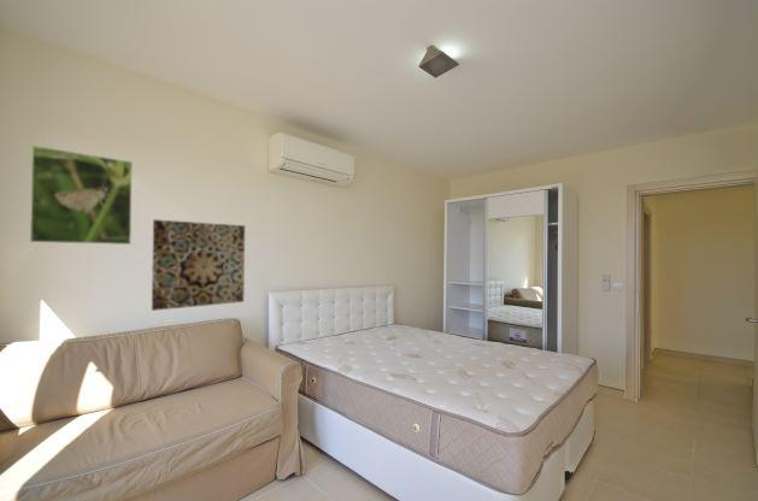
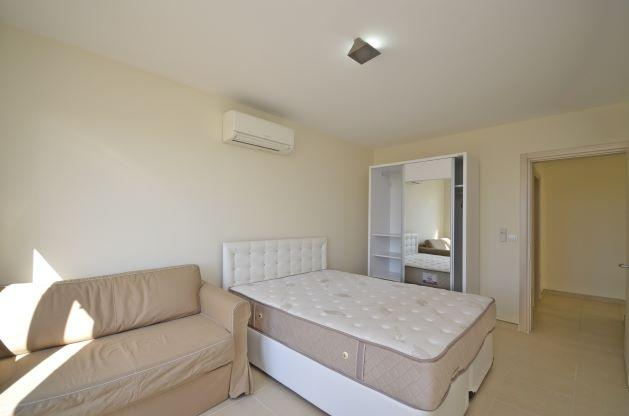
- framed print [29,145,134,246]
- wall art [151,218,246,312]
